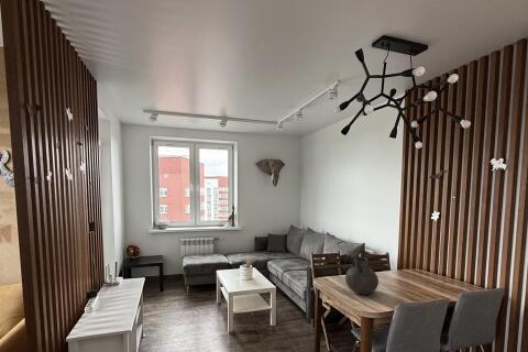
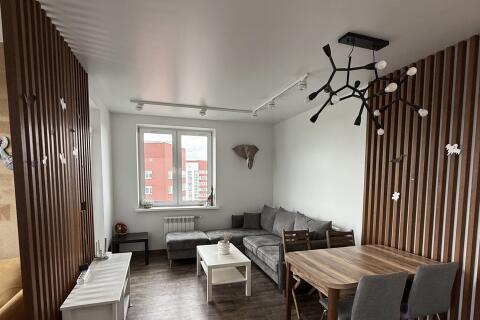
- vase [344,255,380,296]
